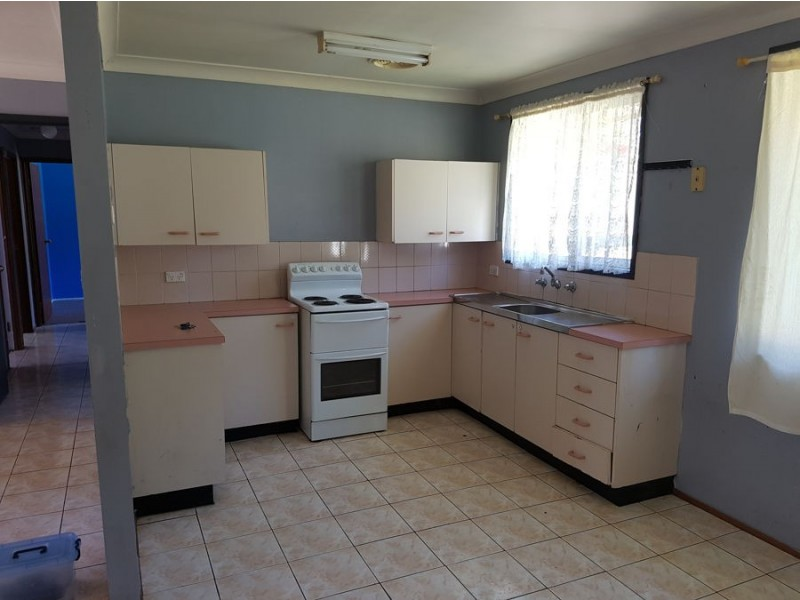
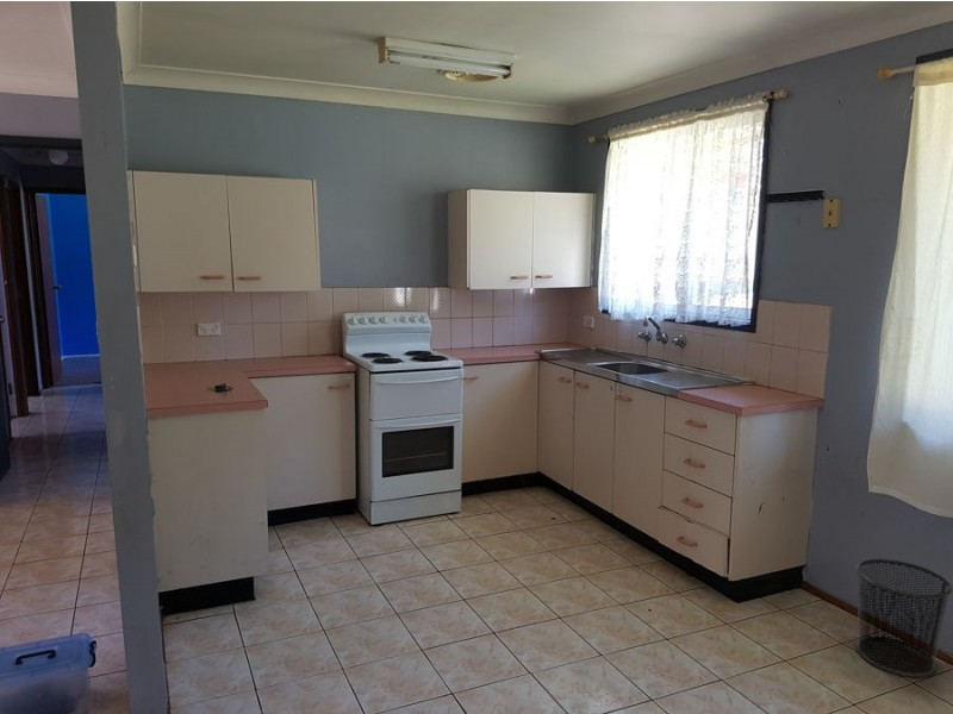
+ waste bin [855,558,953,678]
